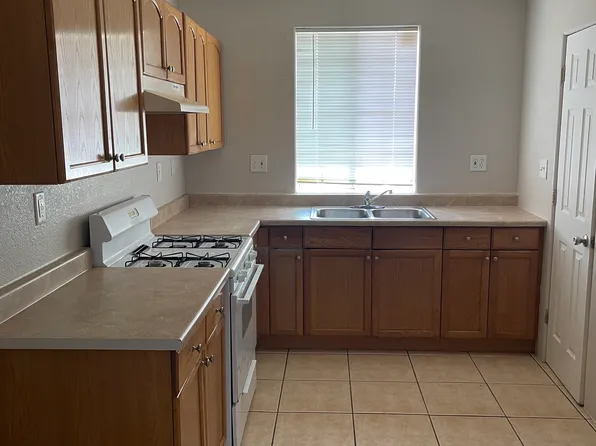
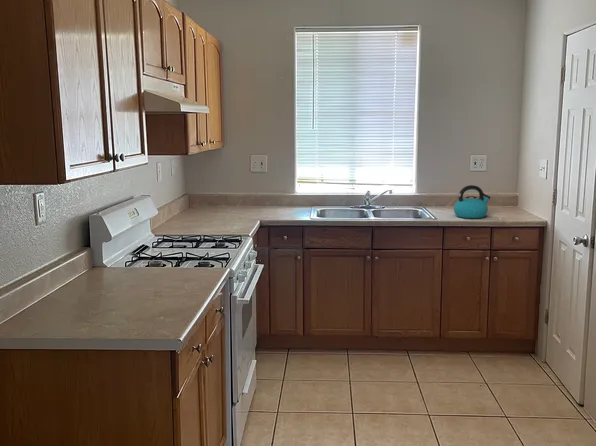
+ kettle [453,184,491,219]
